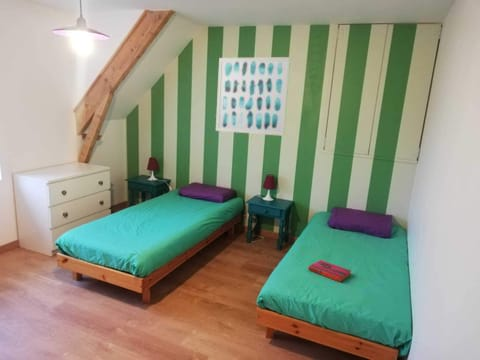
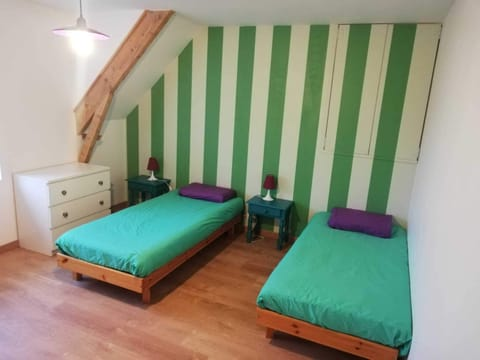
- hardback book [307,259,352,283]
- wall art [215,56,291,137]
